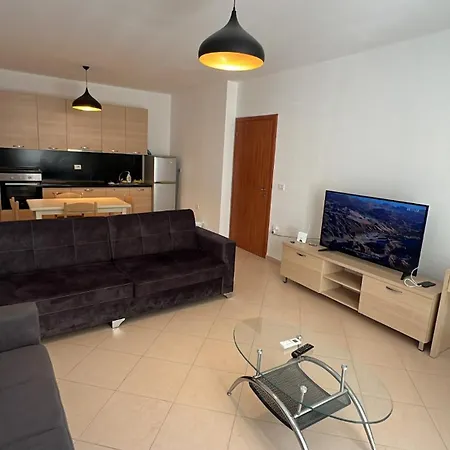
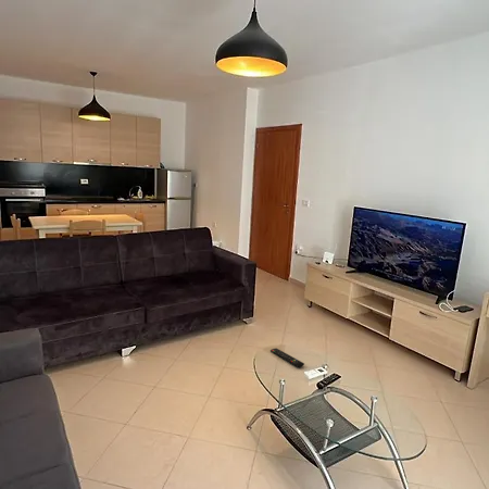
+ remote control [269,348,305,368]
